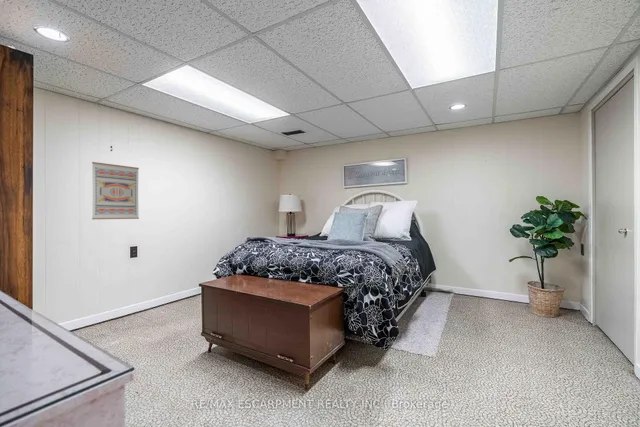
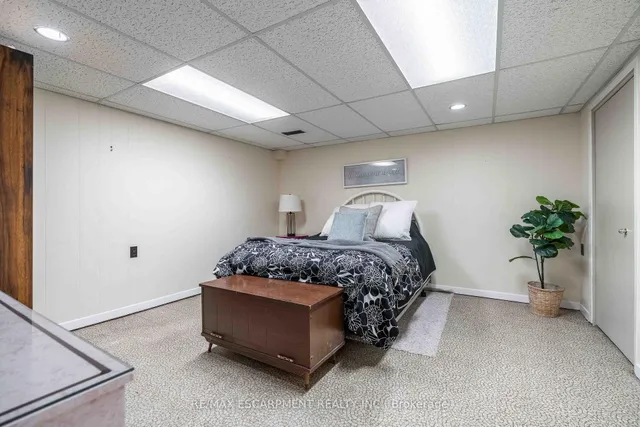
- wall art [91,161,140,220]
